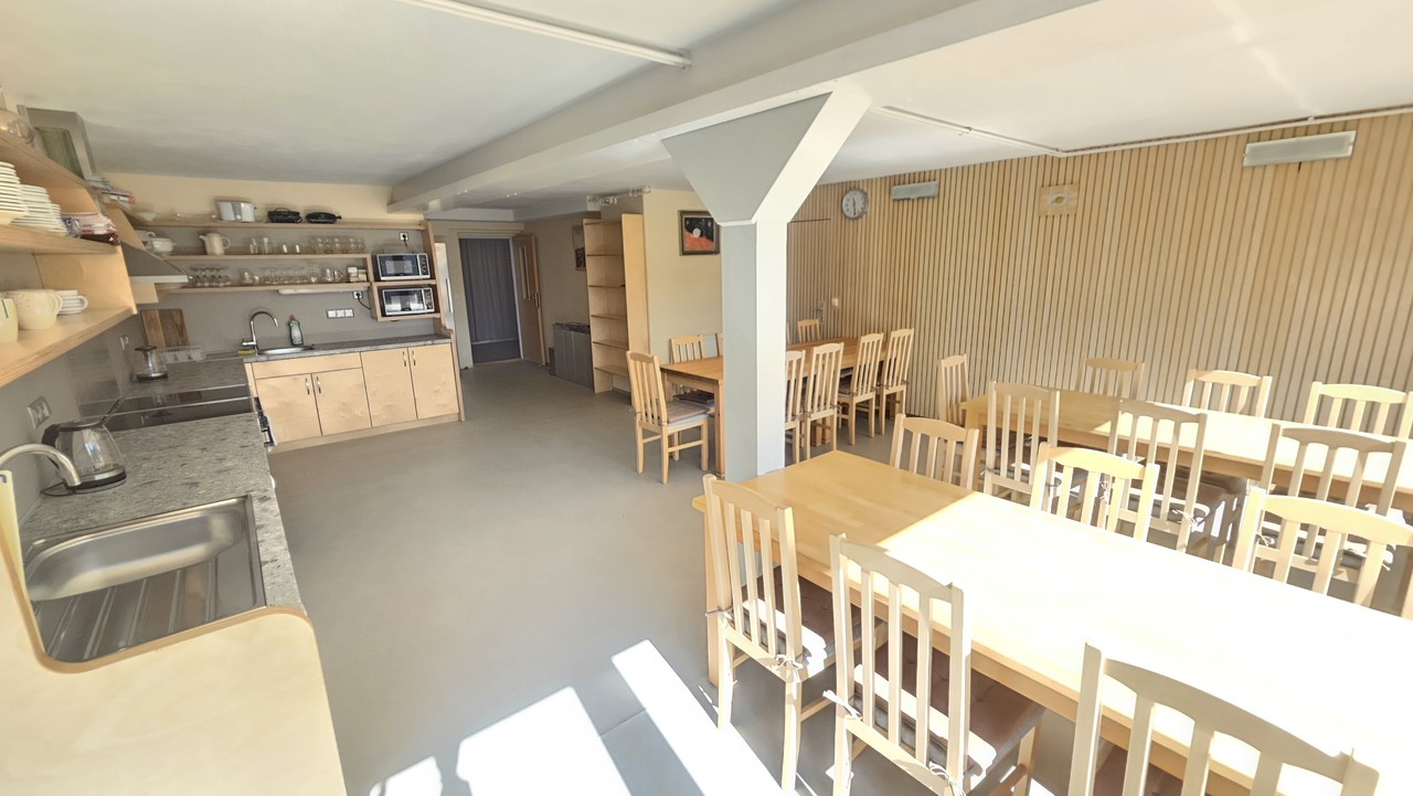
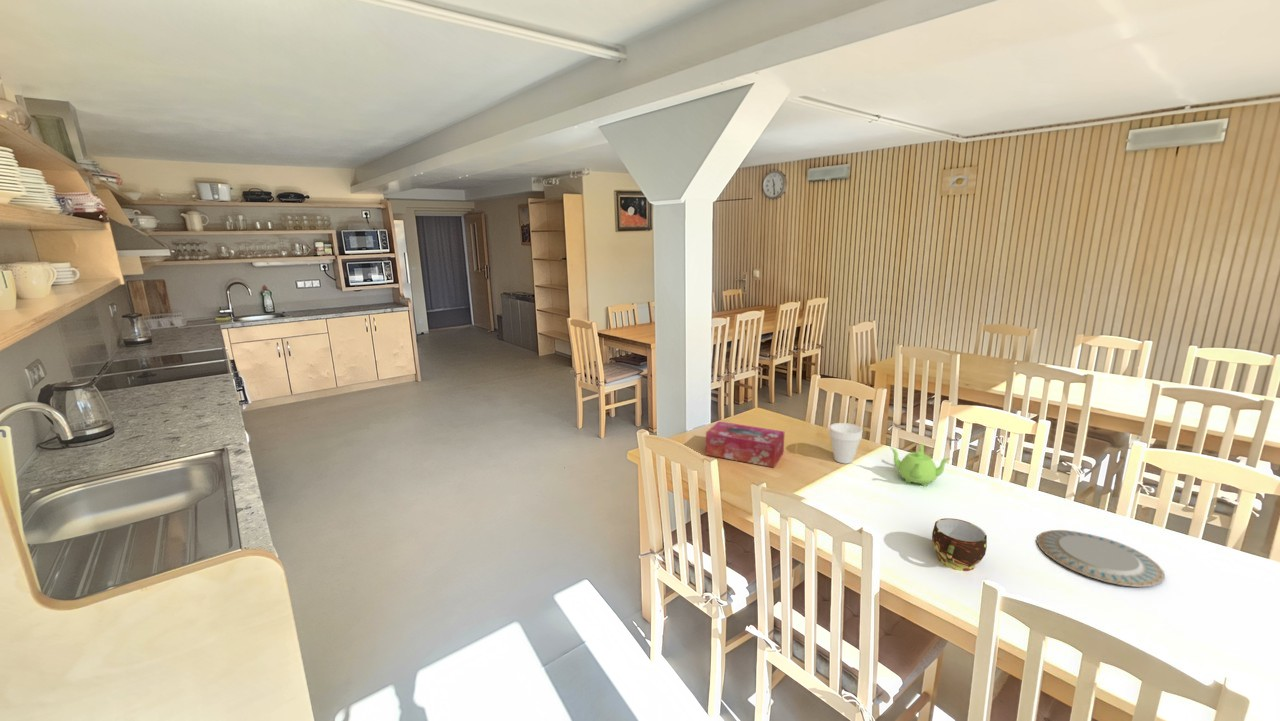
+ chinaware [1036,529,1166,588]
+ teapot [889,443,952,487]
+ tissue box [705,420,785,468]
+ cup [931,517,988,572]
+ cup [828,422,863,465]
